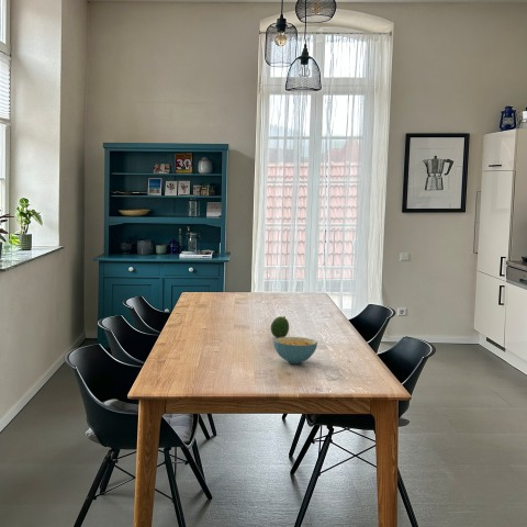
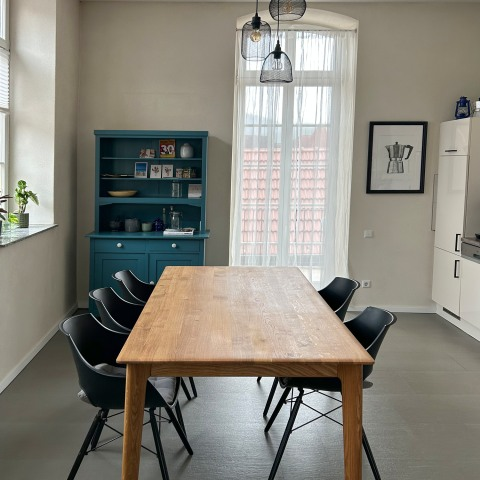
- cereal bowl [272,336,318,365]
- fruit [269,315,290,339]
